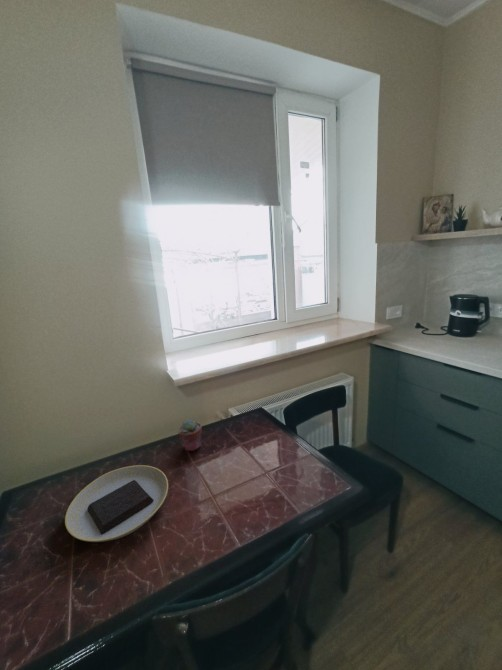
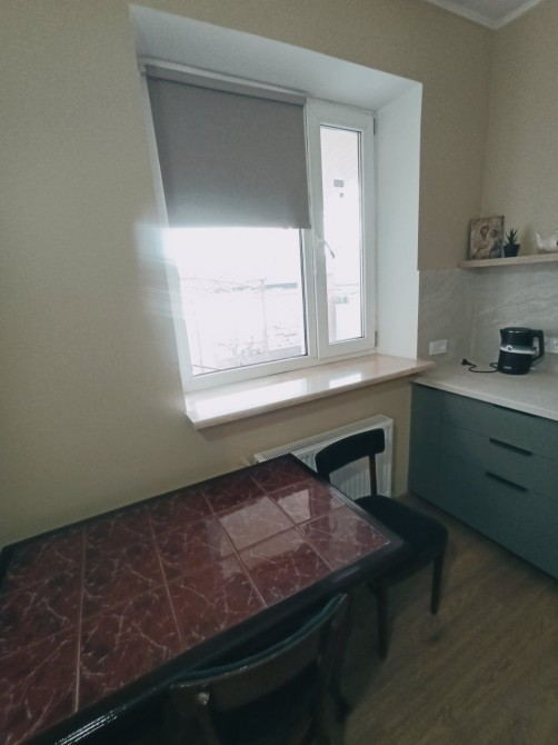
- plate [64,464,169,543]
- potted succulent [177,419,203,452]
